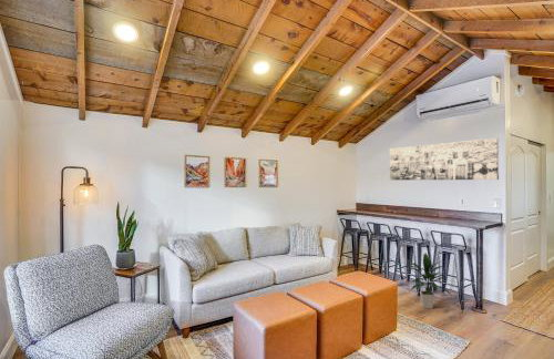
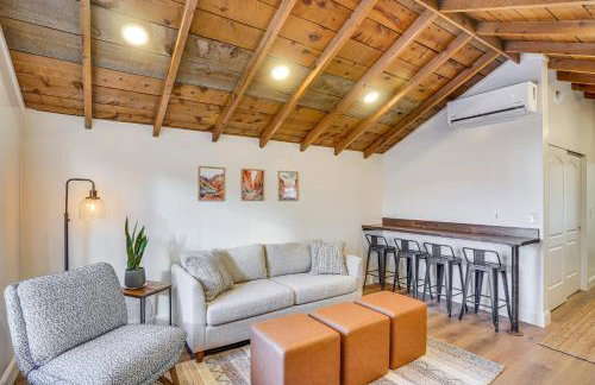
- indoor plant [406,252,453,310]
- wall art [389,137,500,182]
